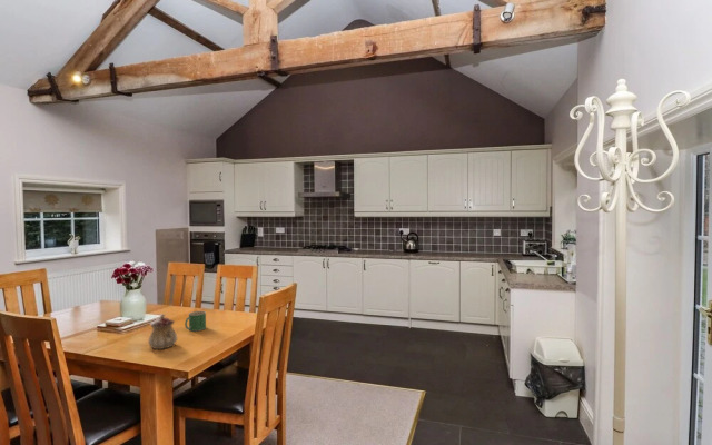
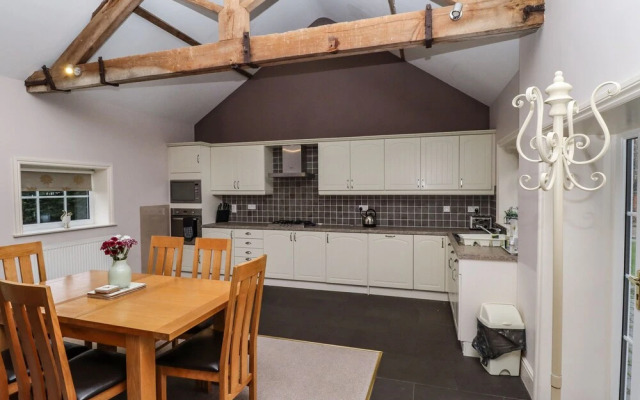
- mug [184,310,207,333]
- teapot [147,313,178,350]
